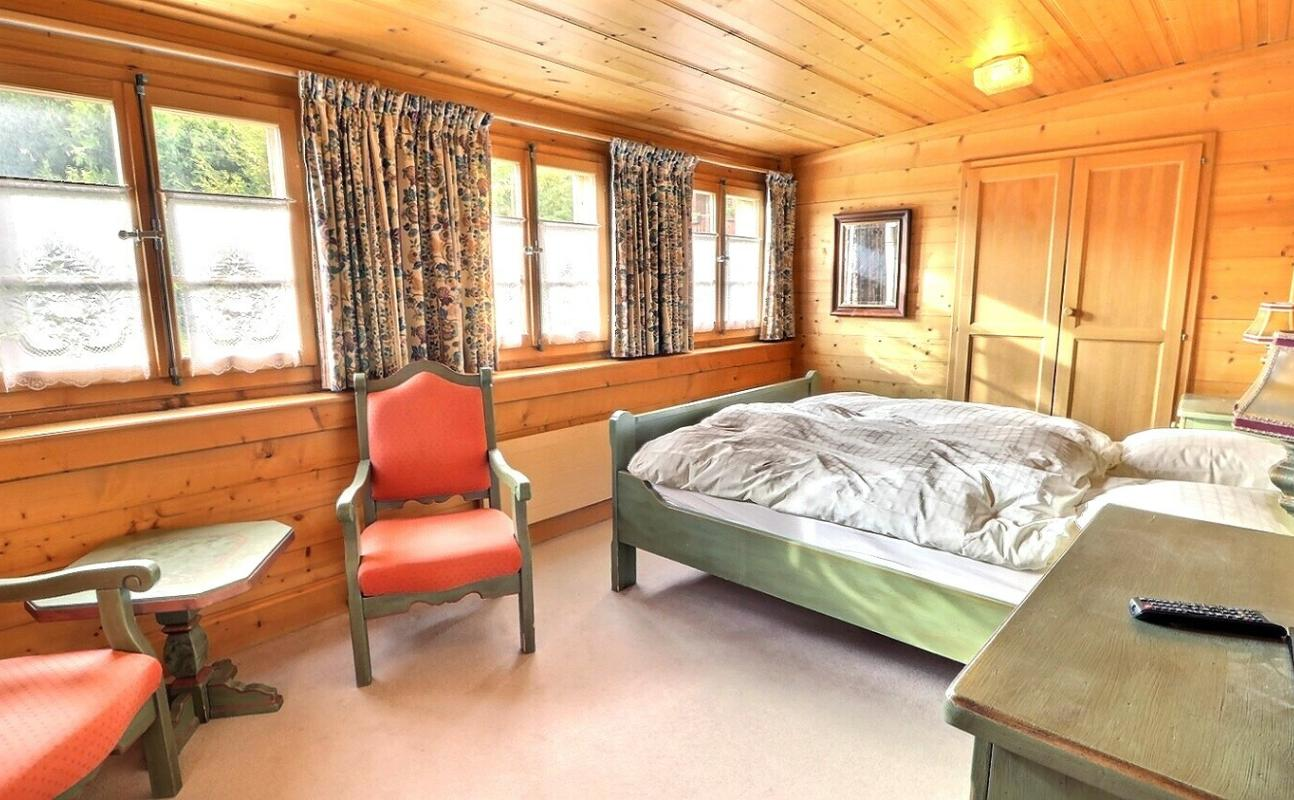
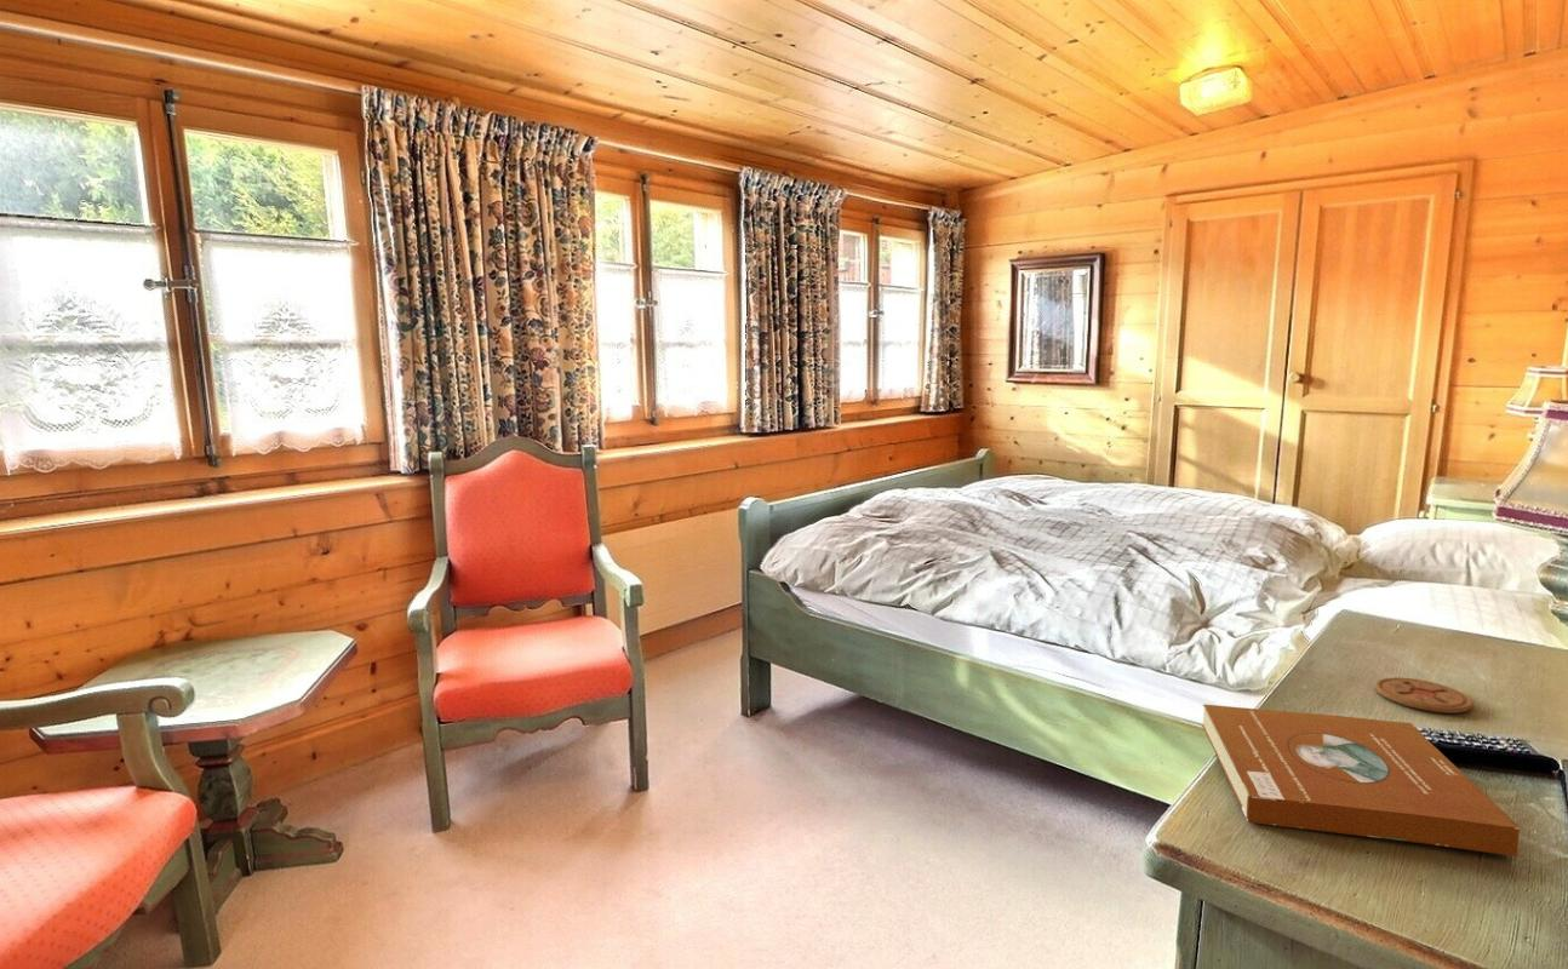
+ coaster [1374,676,1473,715]
+ book [1201,704,1521,858]
